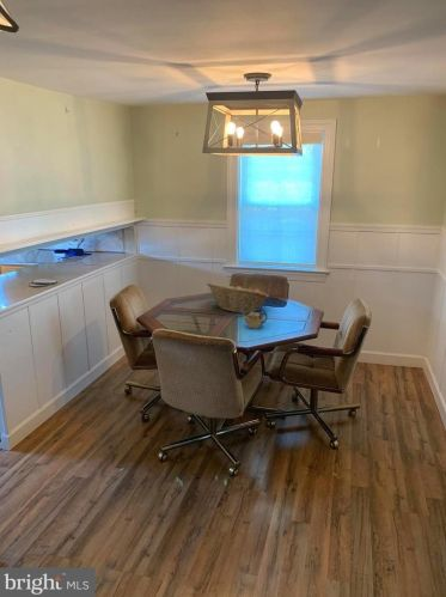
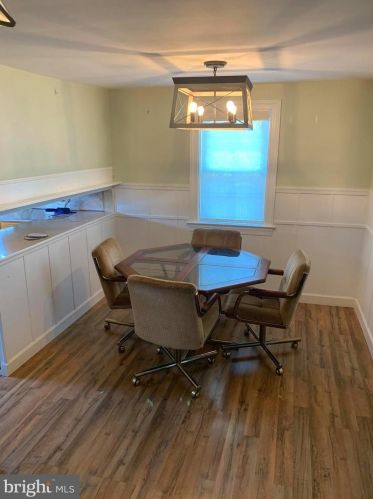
- fruit basket [206,281,270,315]
- teapot [239,310,269,330]
